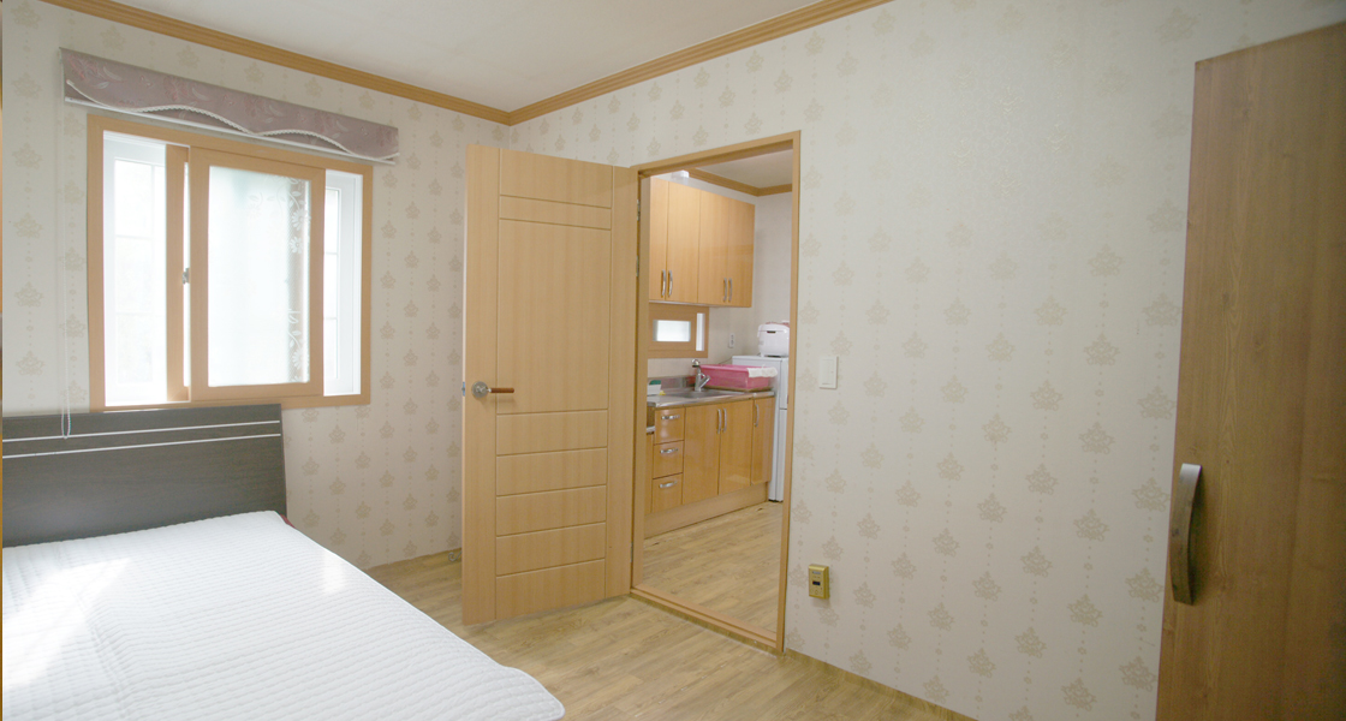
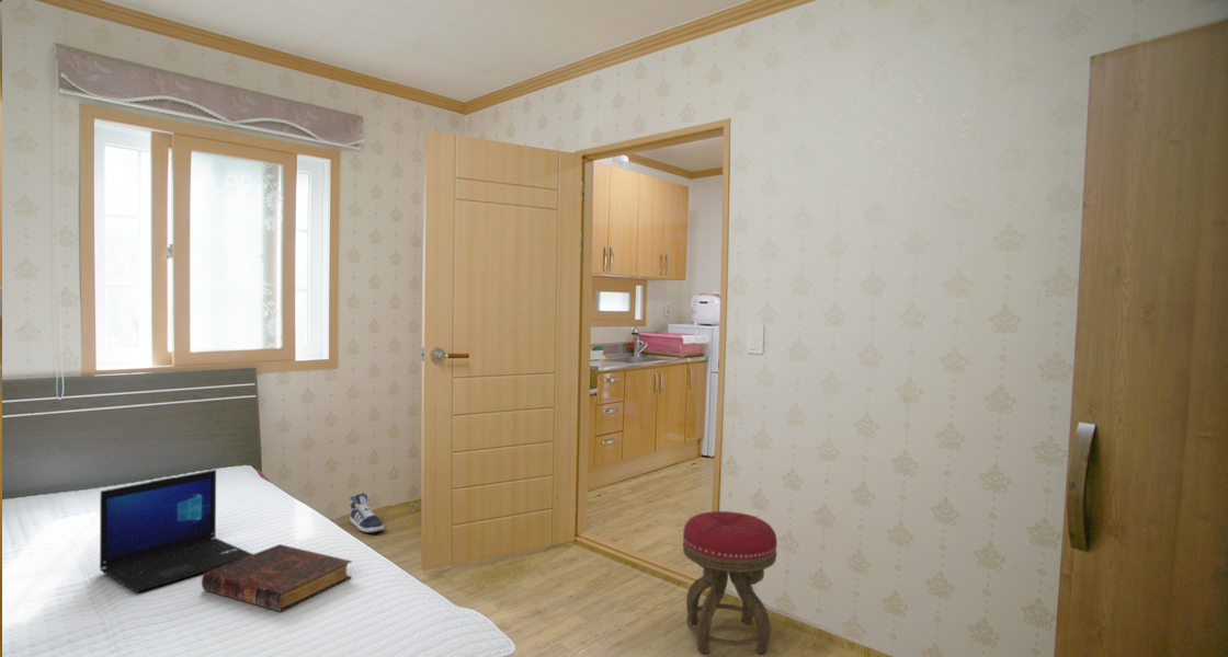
+ sneaker [349,492,385,533]
+ book [201,543,353,613]
+ stool [682,510,778,655]
+ laptop [99,469,253,593]
